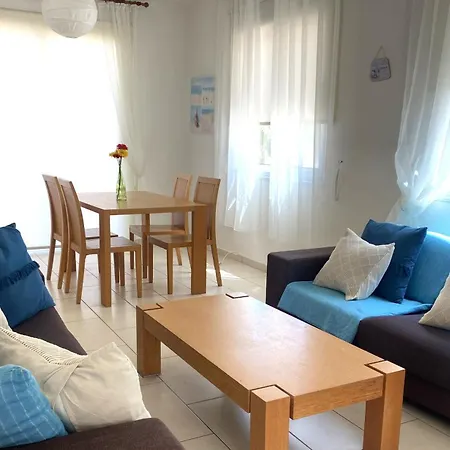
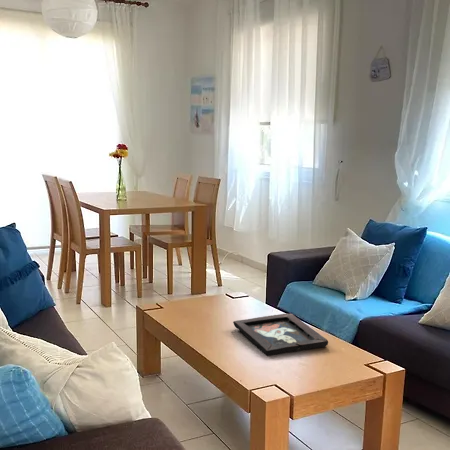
+ decorative tray [232,312,329,356]
